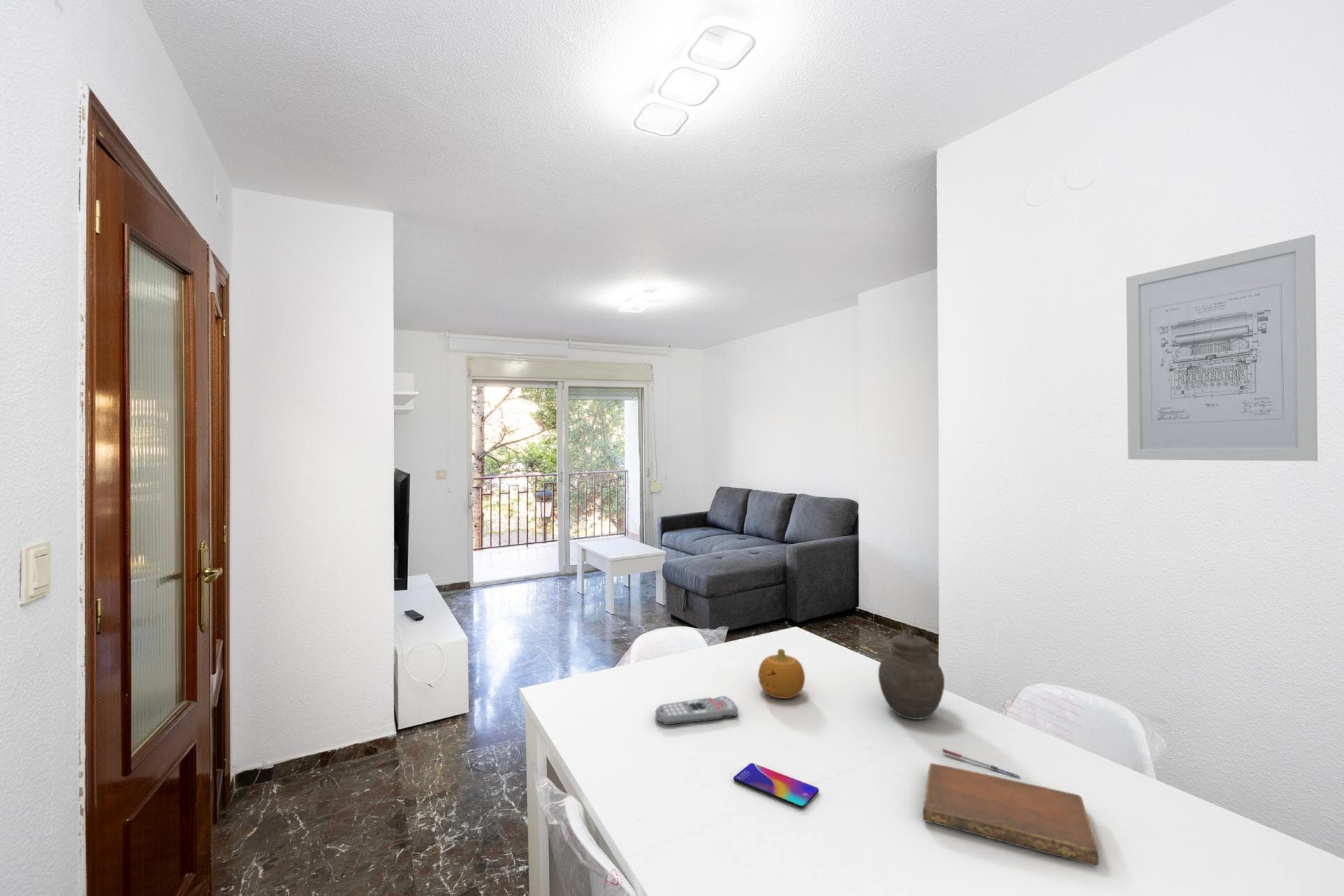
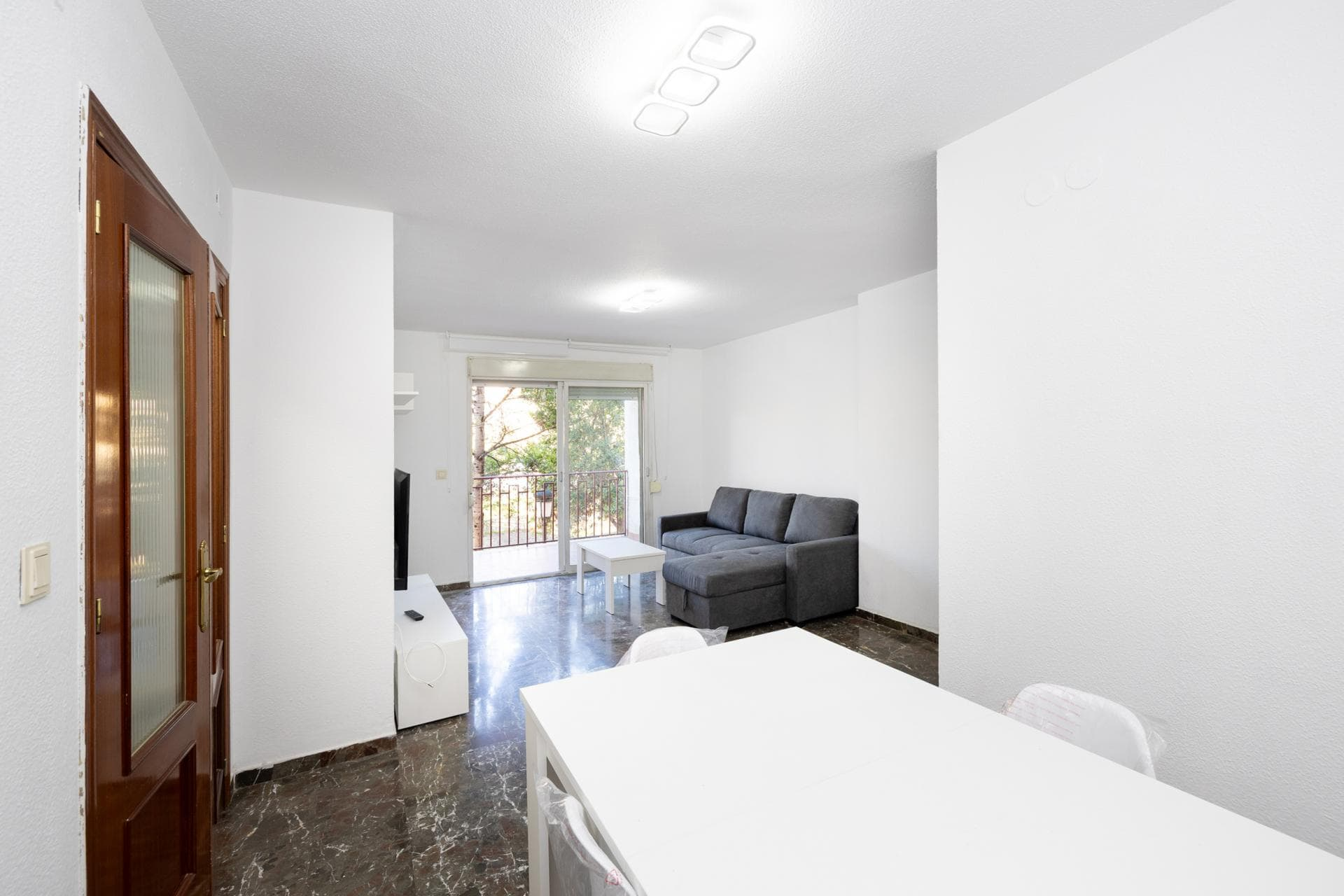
- wall art [1126,234,1318,462]
- notebook [922,763,1100,867]
- smartphone [733,762,820,809]
- remote control [654,695,738,725]
- jar [878,629,945,720]
- pen [942,748,1021,778]
- fruit [757,648,806,699]
